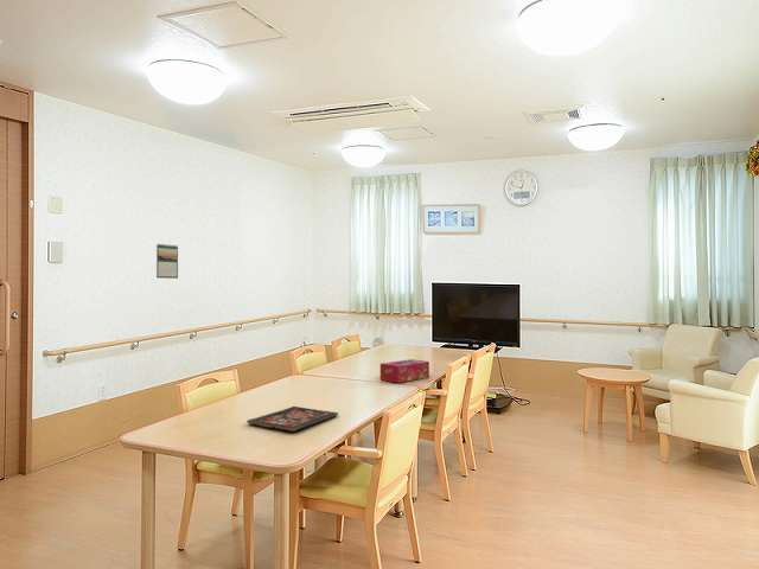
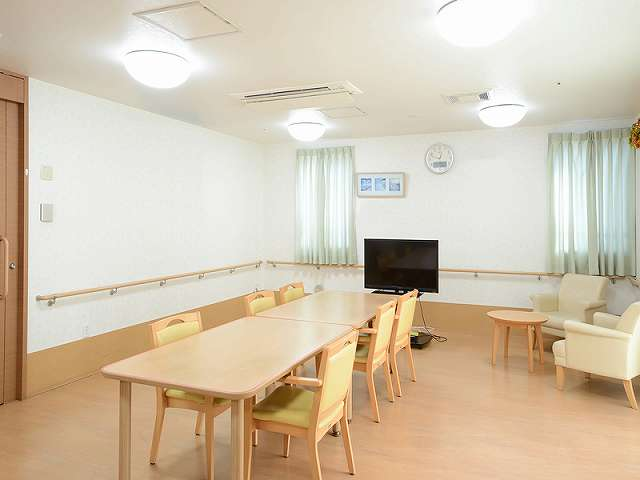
- tissue box [380,358,430,384]
- calendar [155,243,179,280]
- board game [245,405,339,433]
